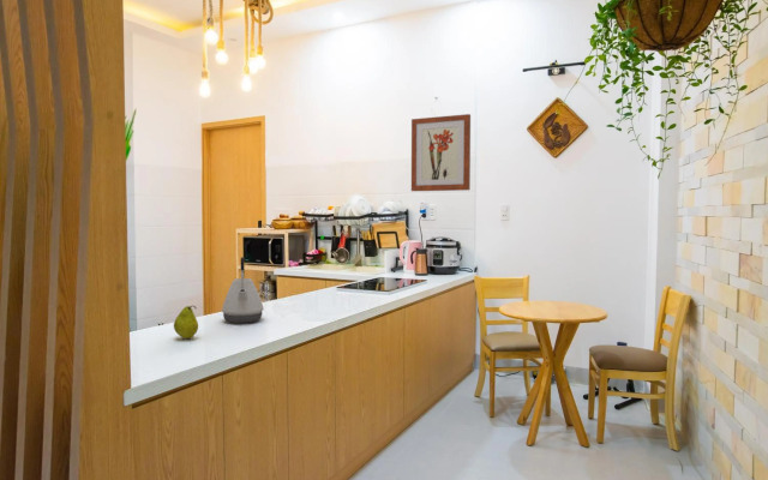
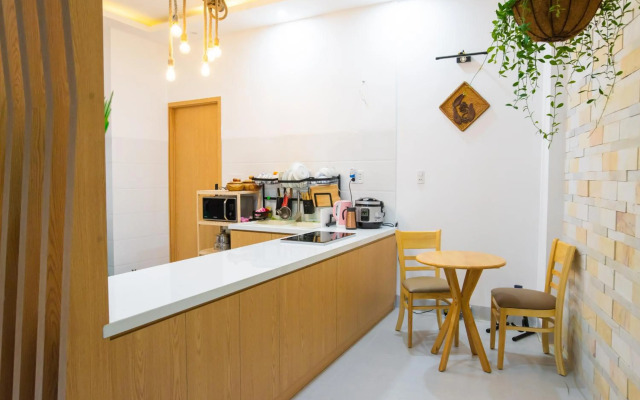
- kettle [221,256,265,324]
- fruit [173,305,199,340]
- wall art [410,113,472,193]
